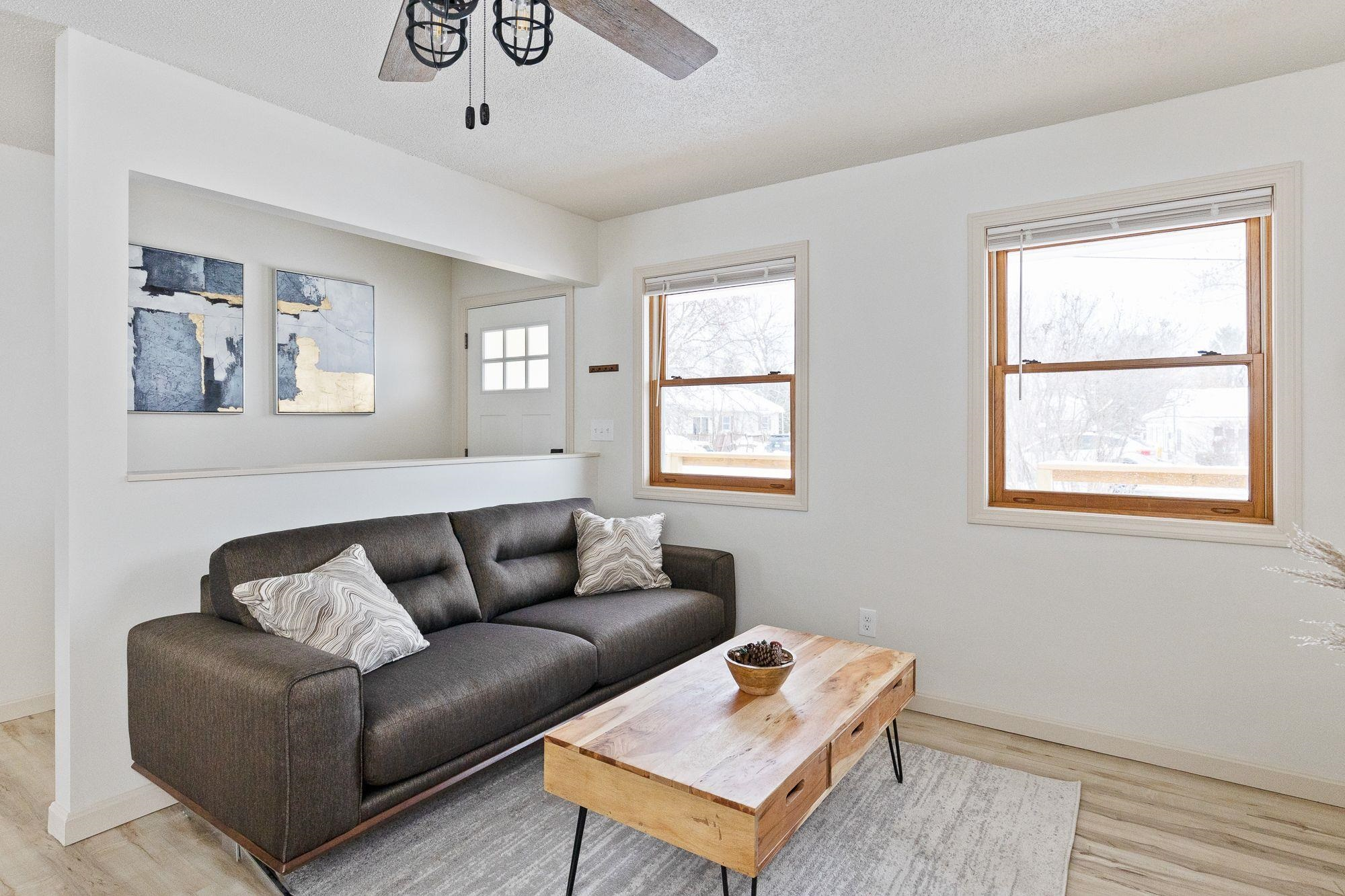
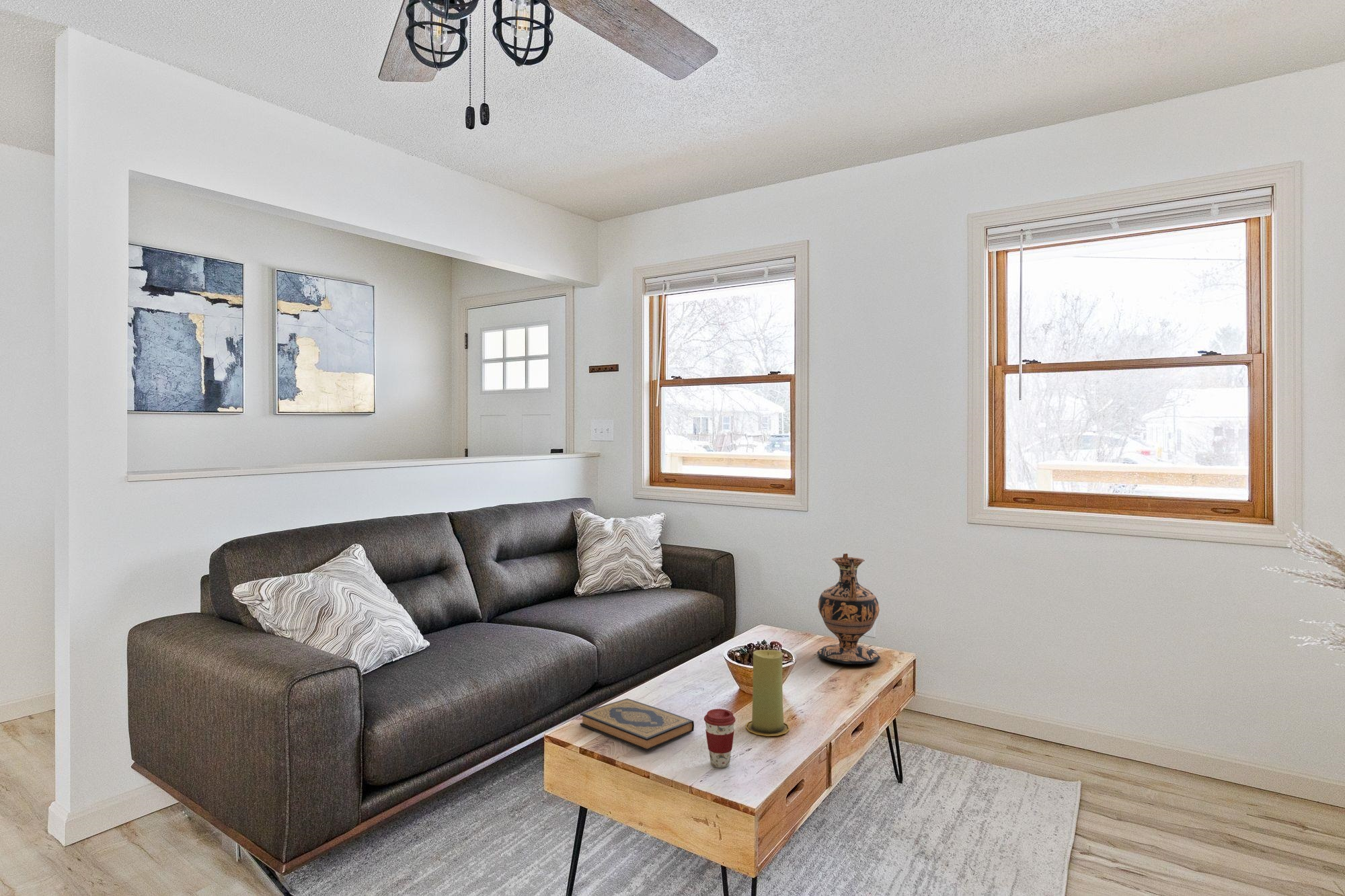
+ hardback book [580,698,695,752]
+ vase [816,553,881,665]
+ coffee cup [703,708,736,768]
+ candle [745,649,790,737]
